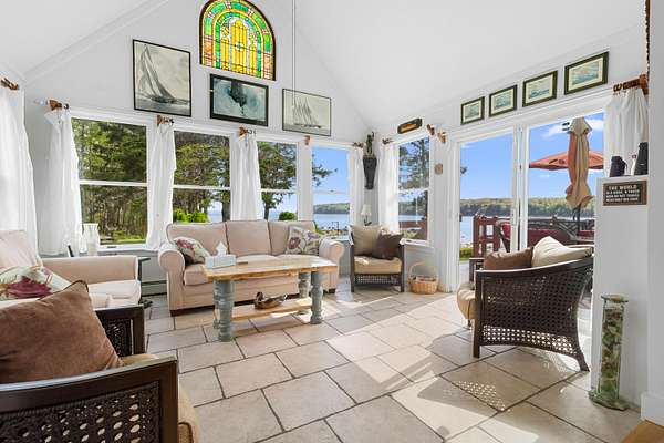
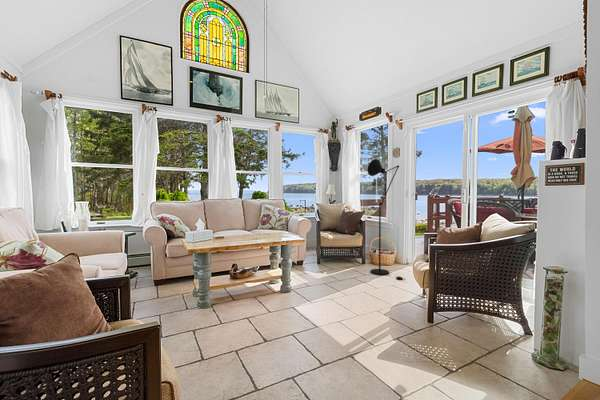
+ floor lamp [366,158,406,281]
